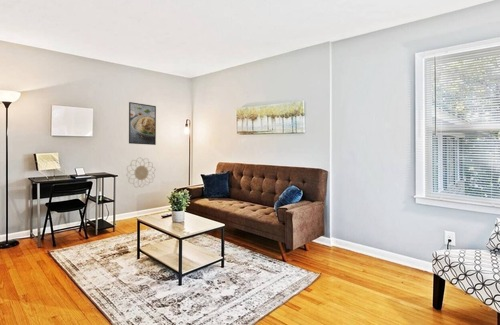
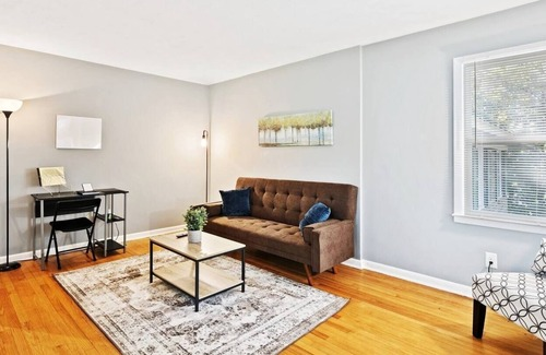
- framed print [128,101,157,146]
- decorative wall piece [126,156,156,189]
